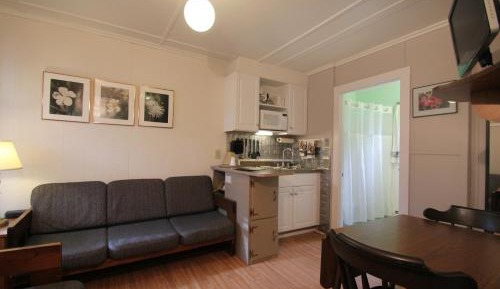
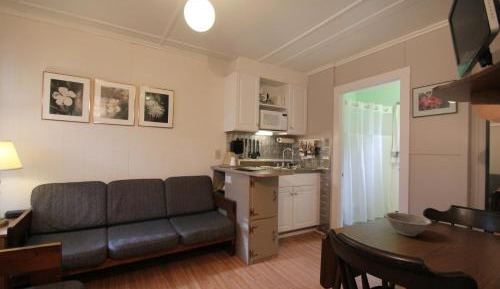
+ decorative bowl [383,211,433,237]
